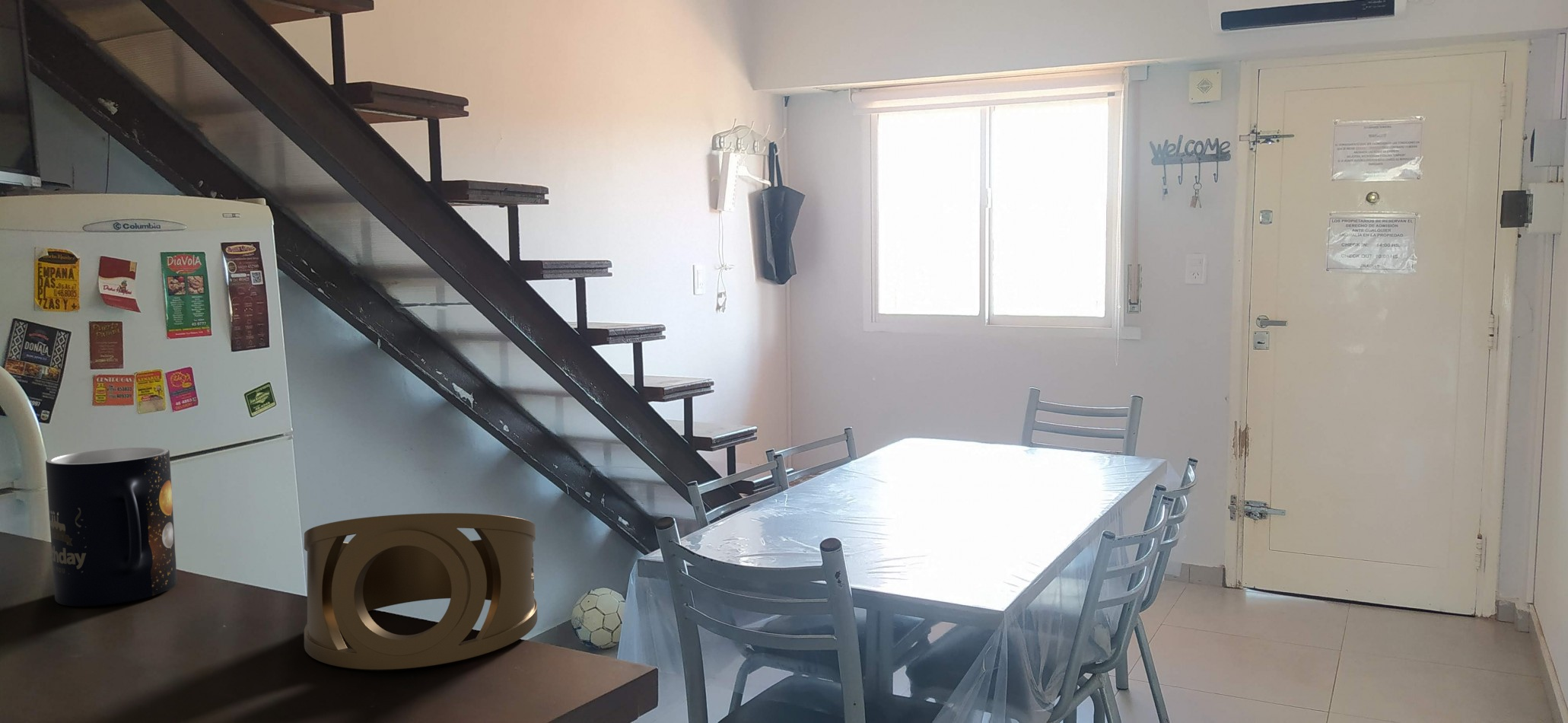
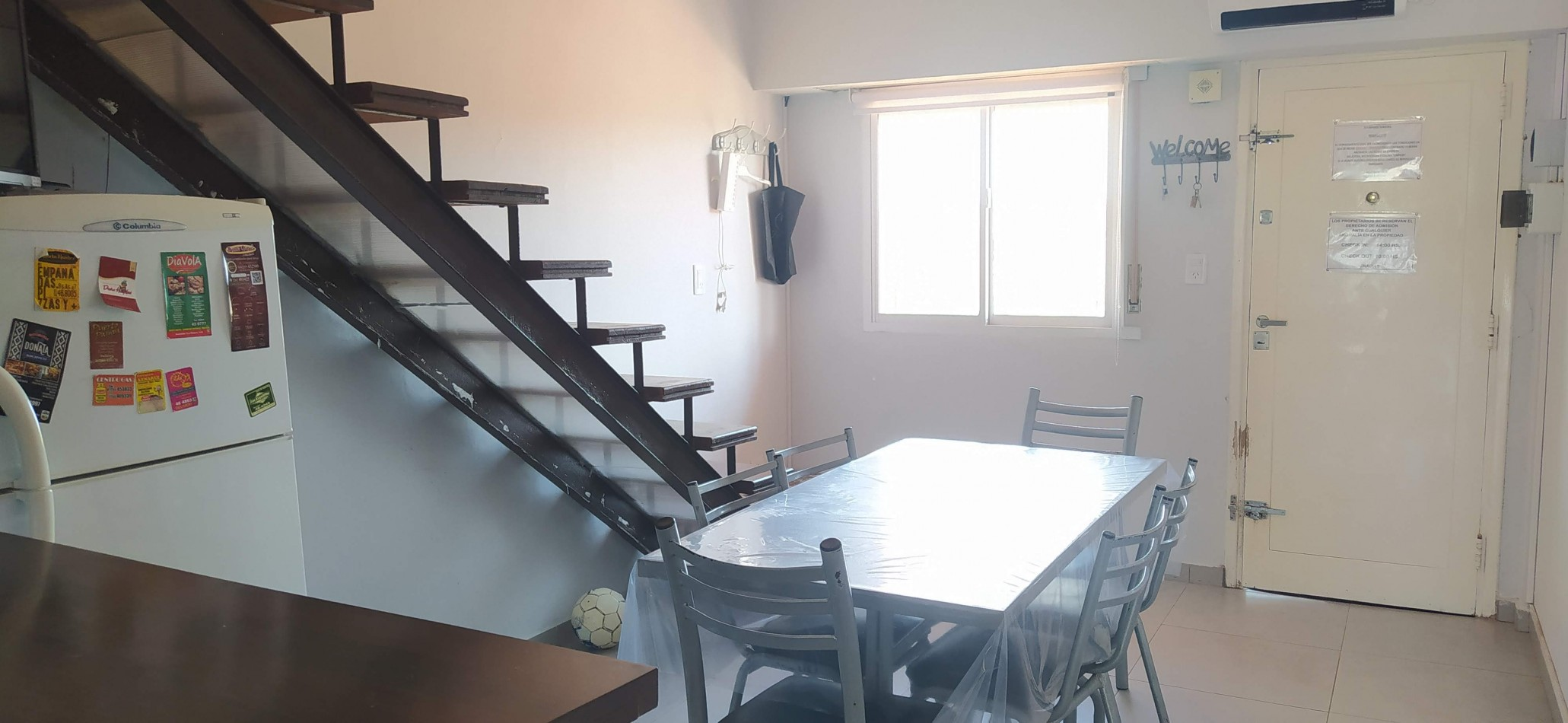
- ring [304,512,538,670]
- mug [45,447,178,607]
